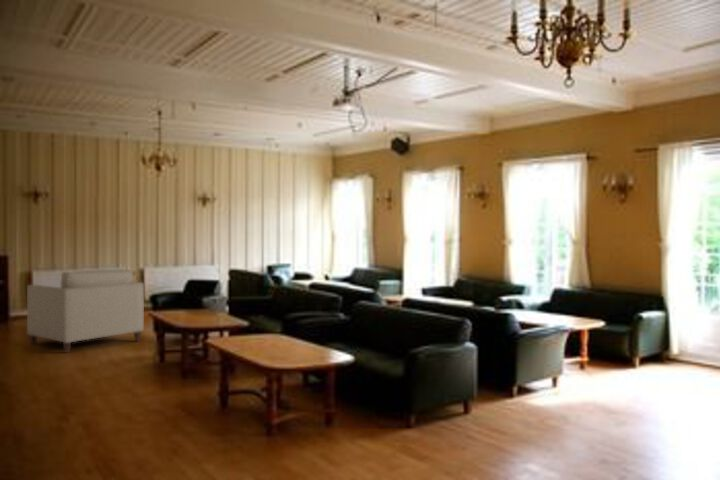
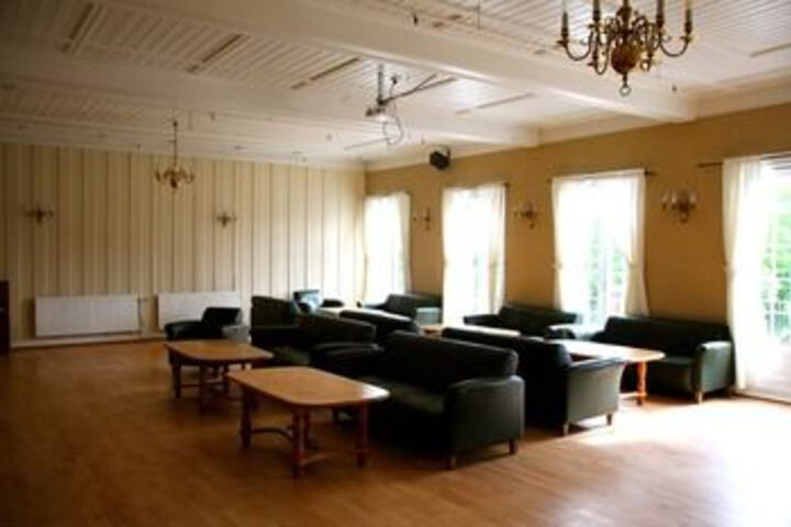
- chair [26,268,145,354]
